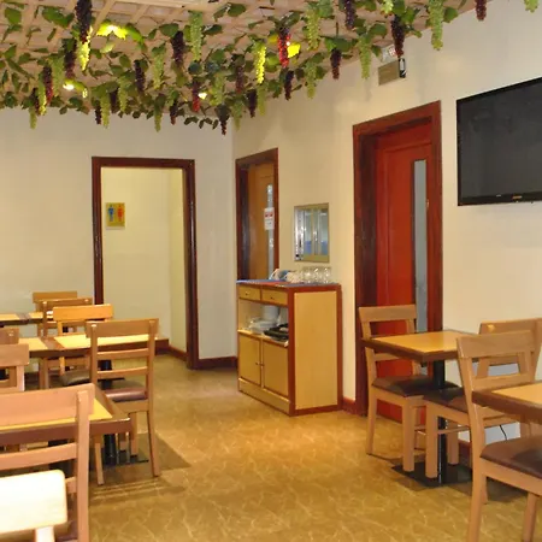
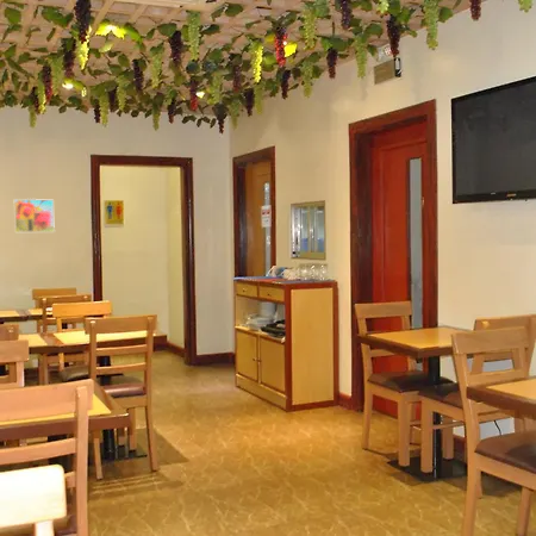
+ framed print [13,198,56,233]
